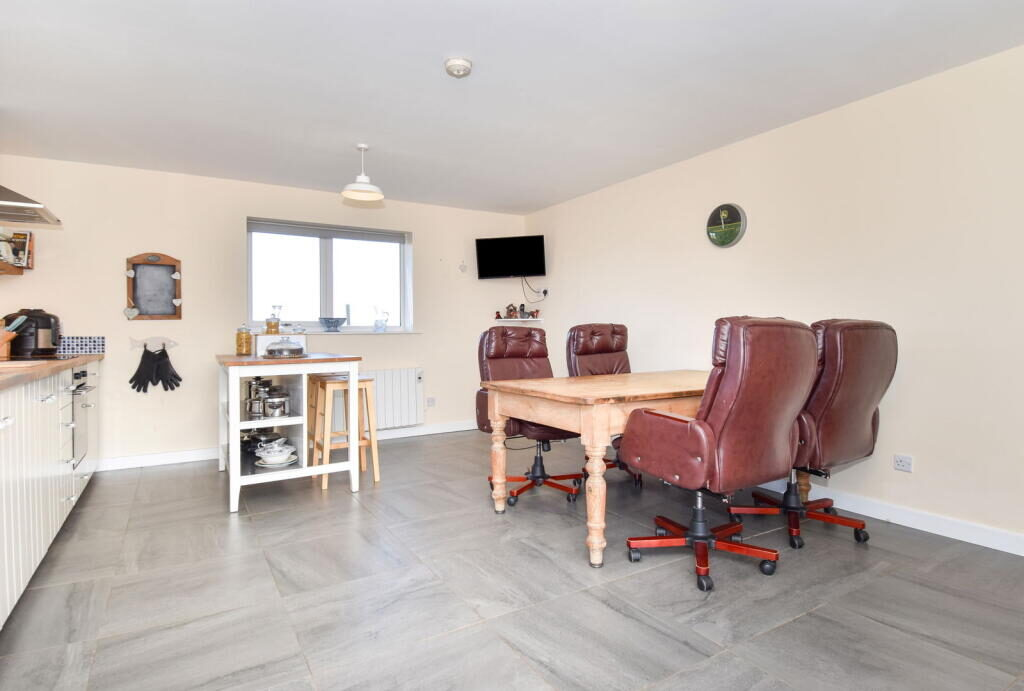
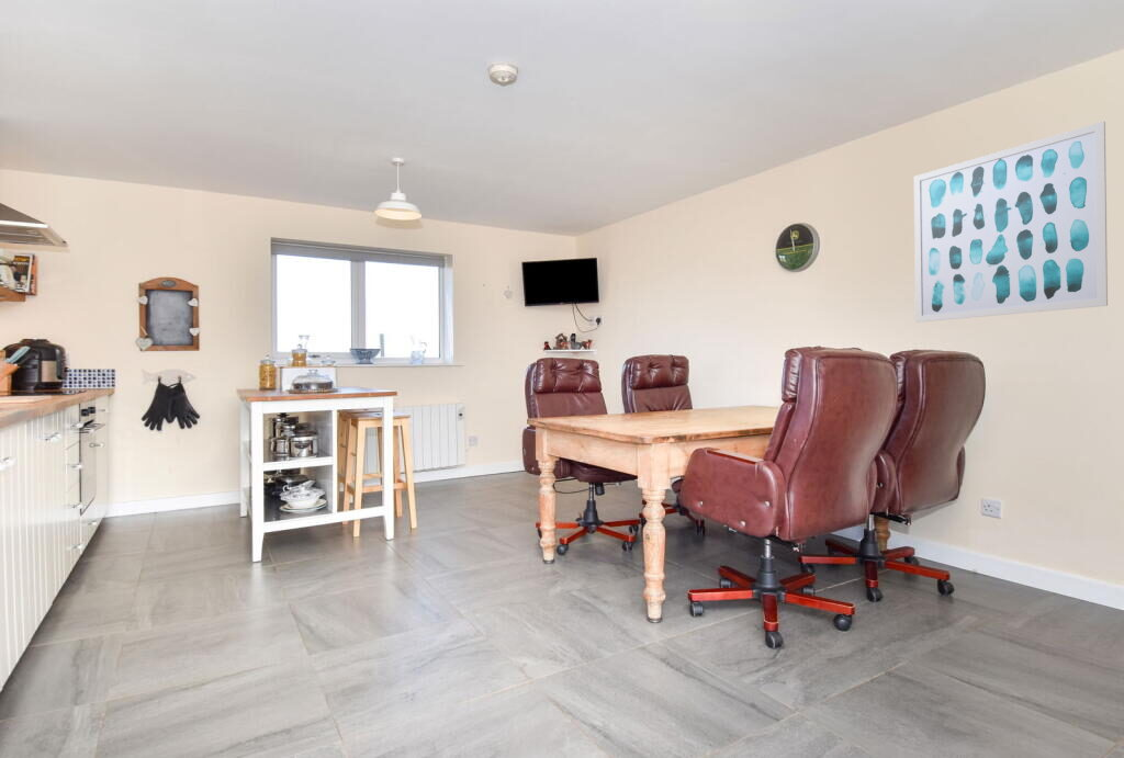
+ wall art [913,121,1109,324]
